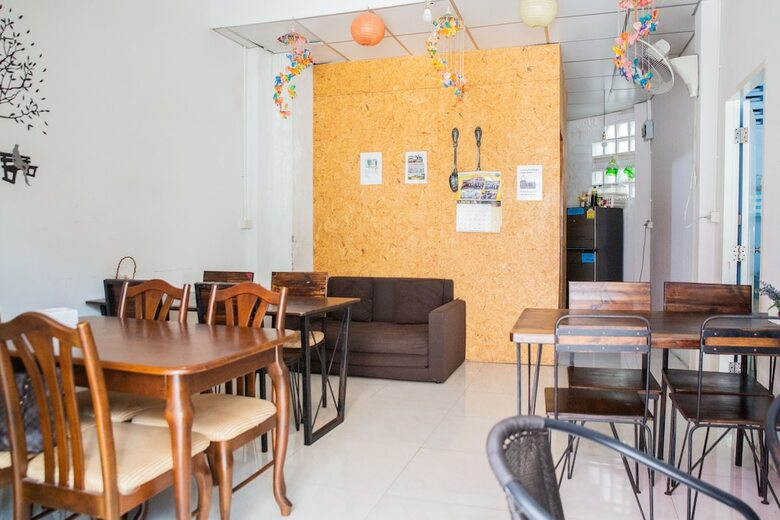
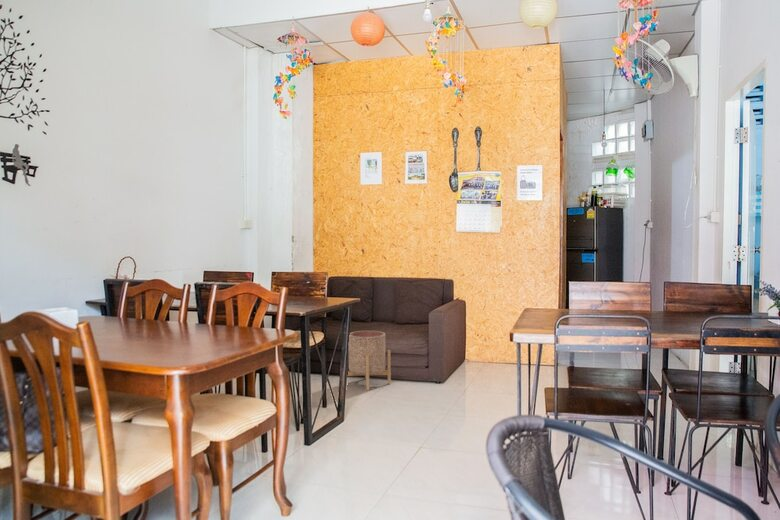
+ planter [346,330,392,392]
